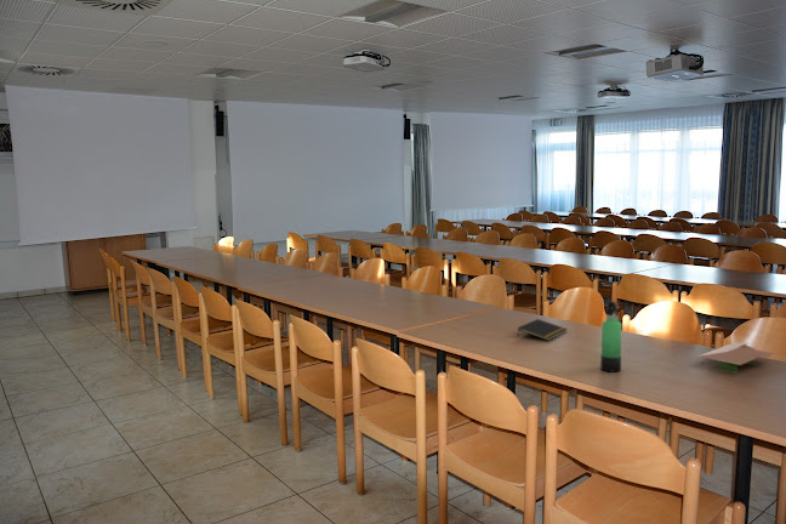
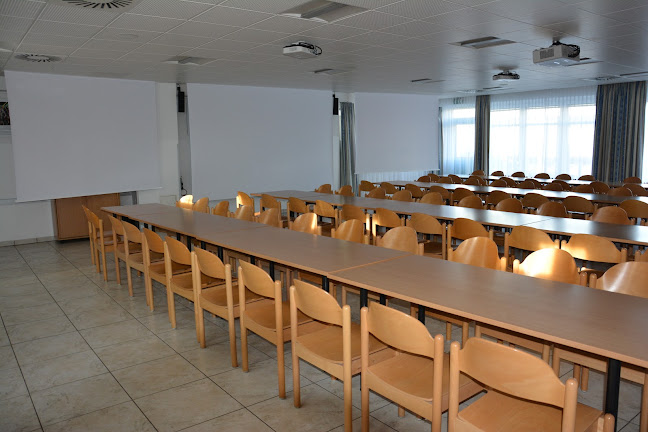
- papers [697,342,776,375]
- notepad [517,318,568,342]
- thermos bottle [599,301,622,374]
